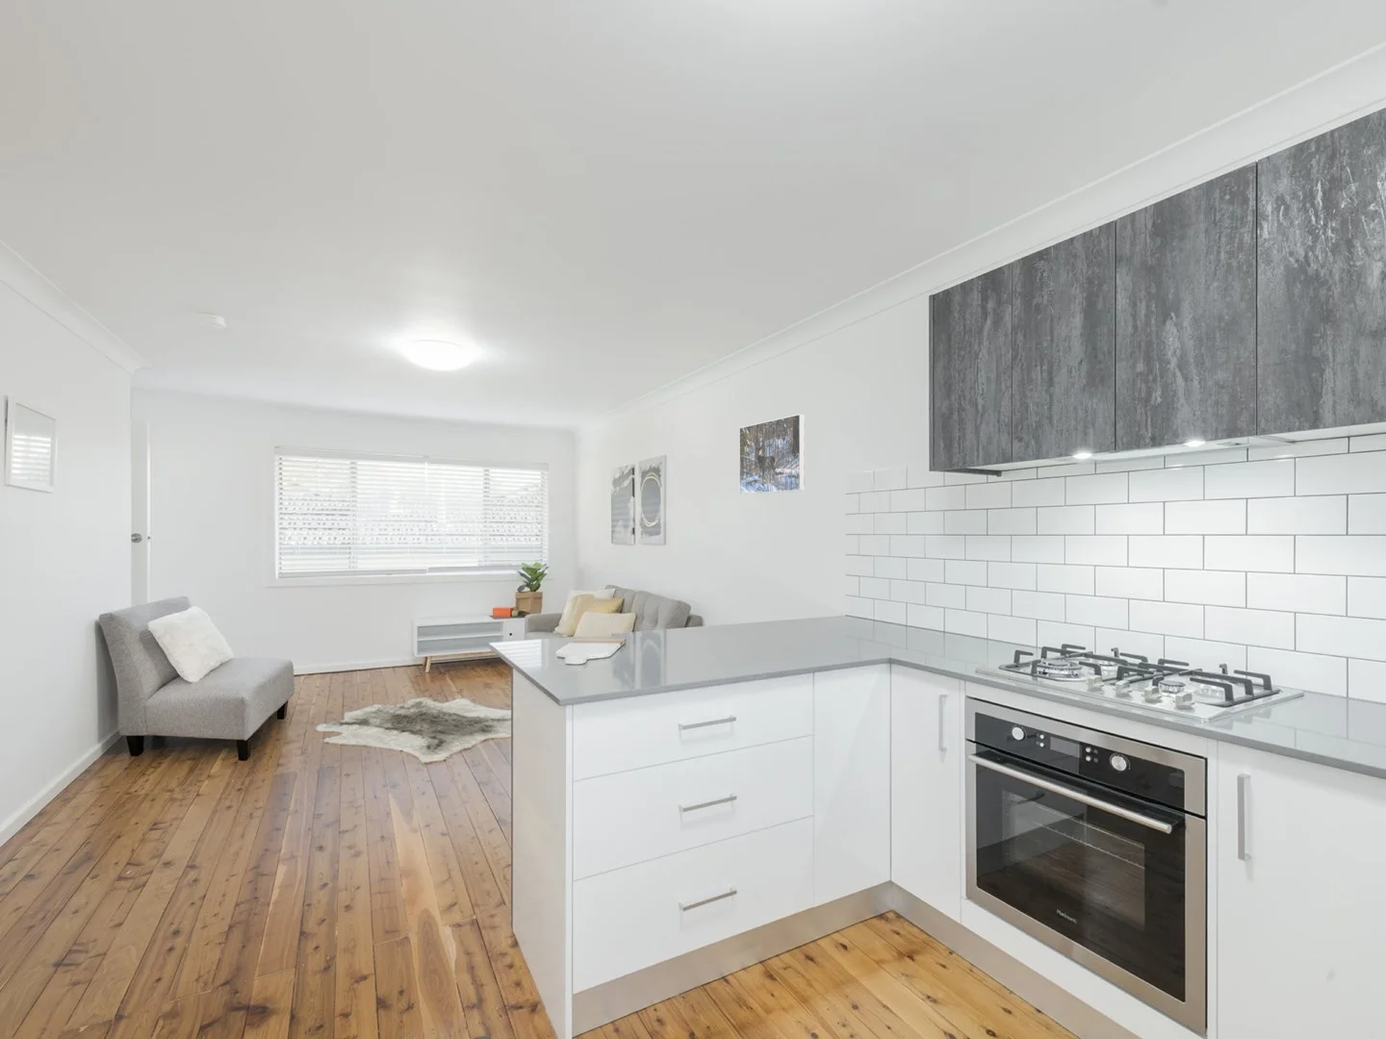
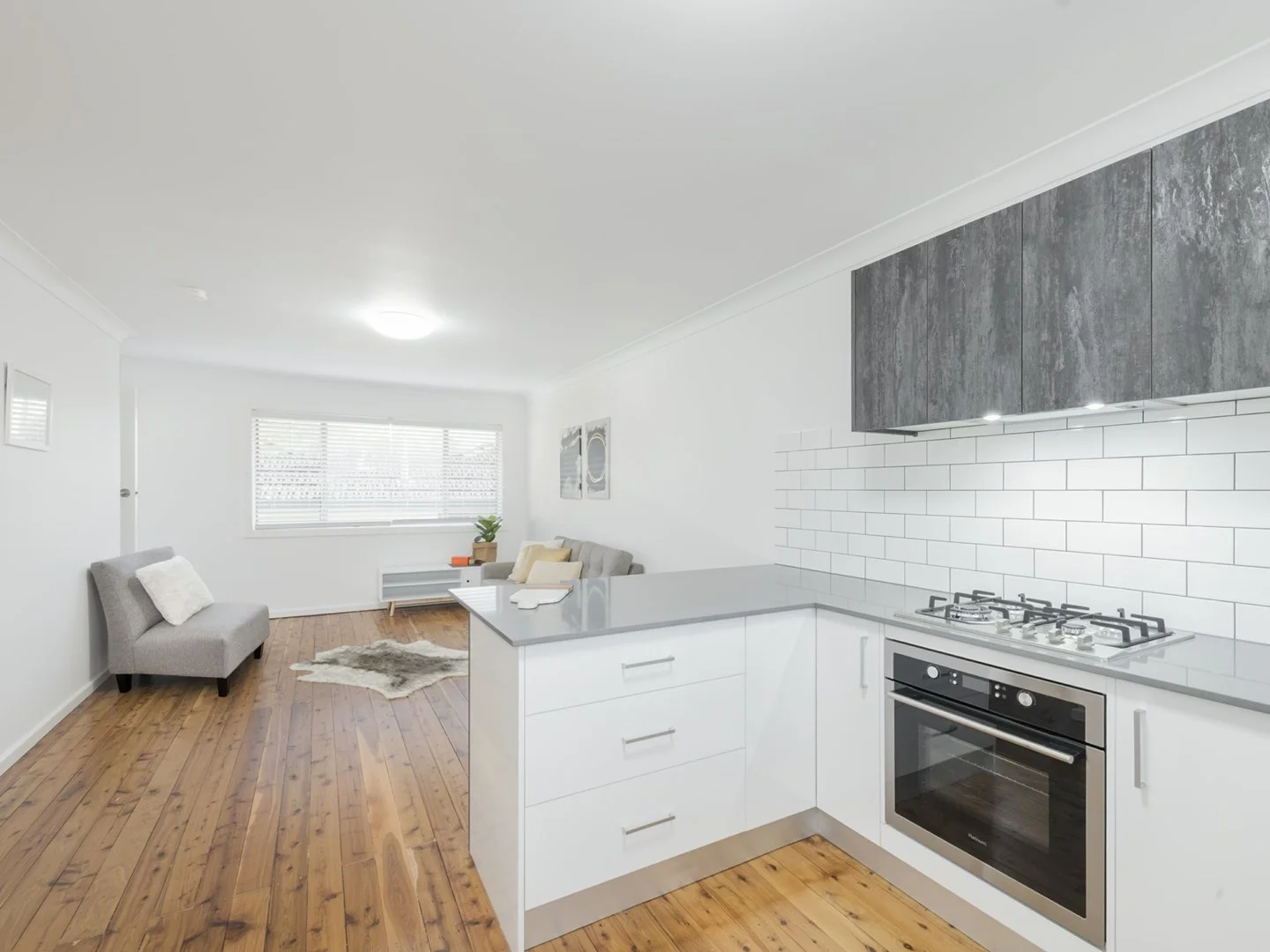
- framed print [738,413,805,495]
